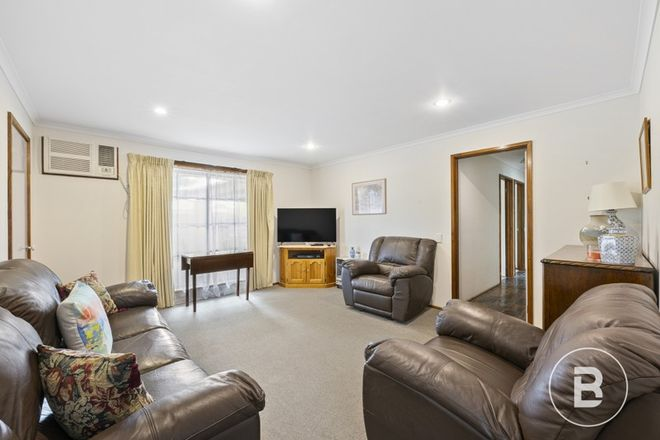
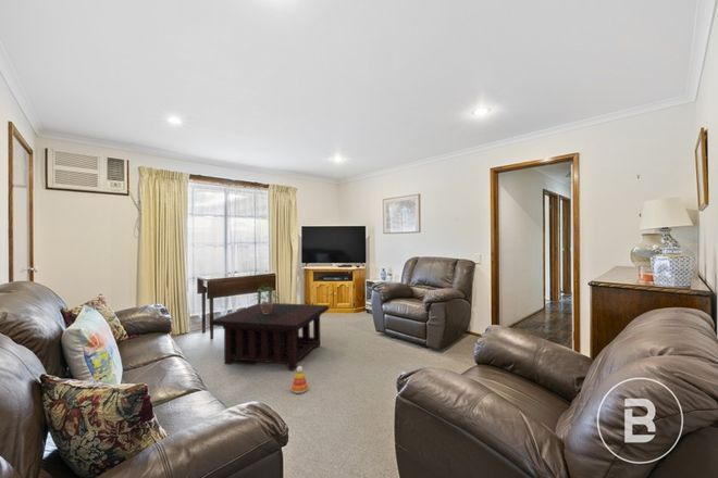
+ coffee table [209,302,330,372]
+ potted plant [248,282,283,314]
+ stacking toy [289,365,310,394]
